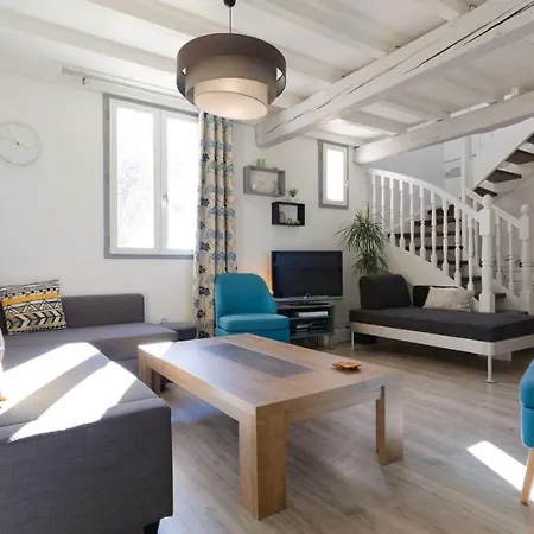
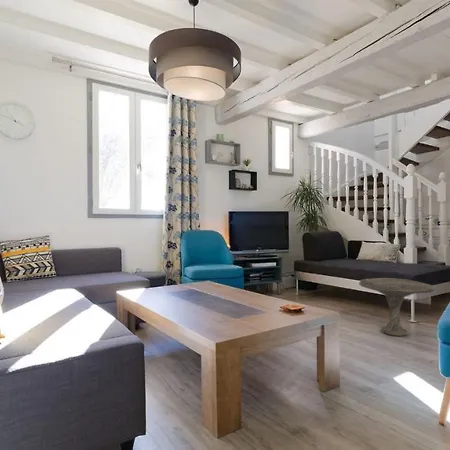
+ side table [358,277,435,337]
